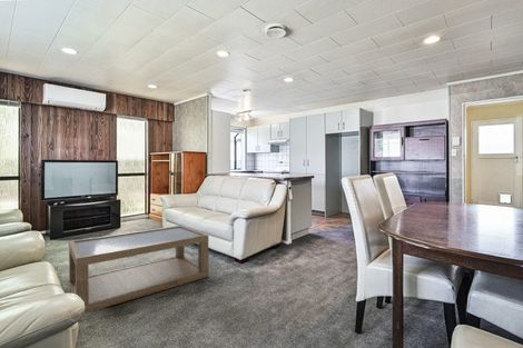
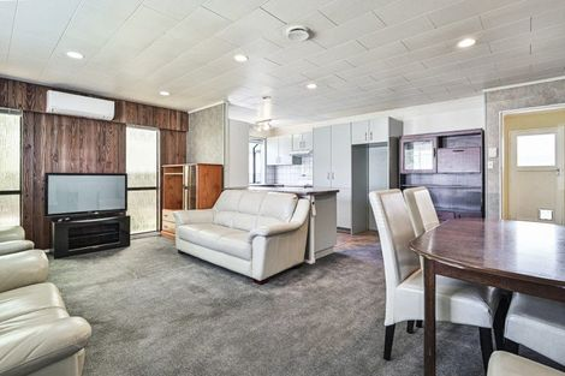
- coffee table [68,225,210,315]
